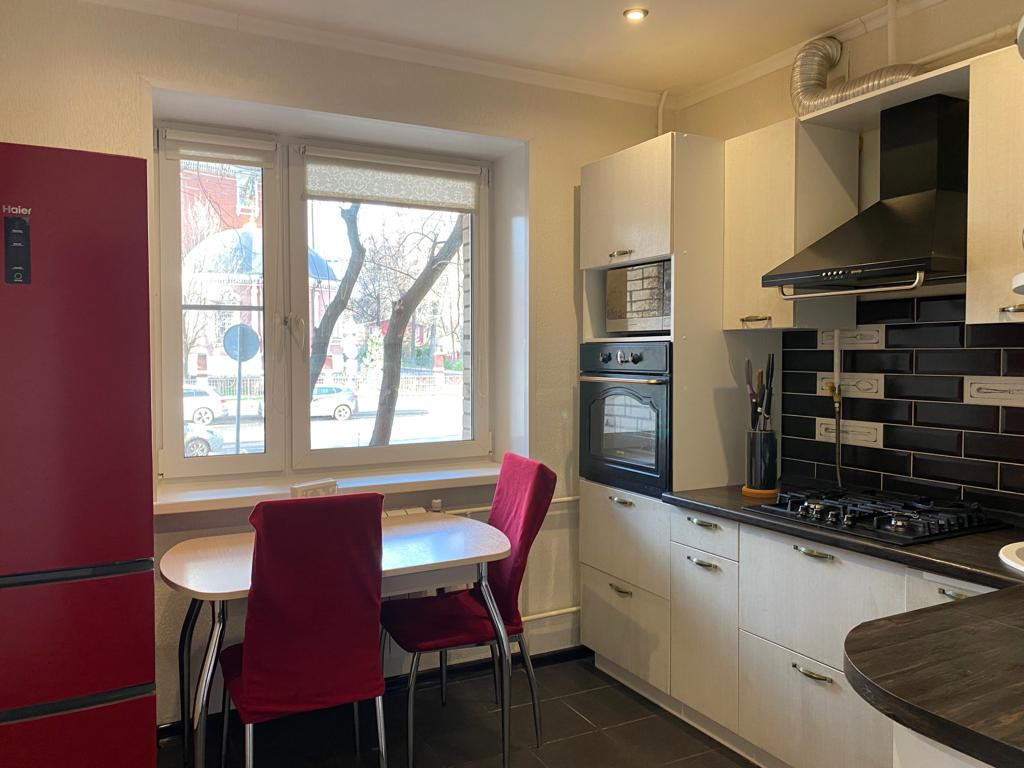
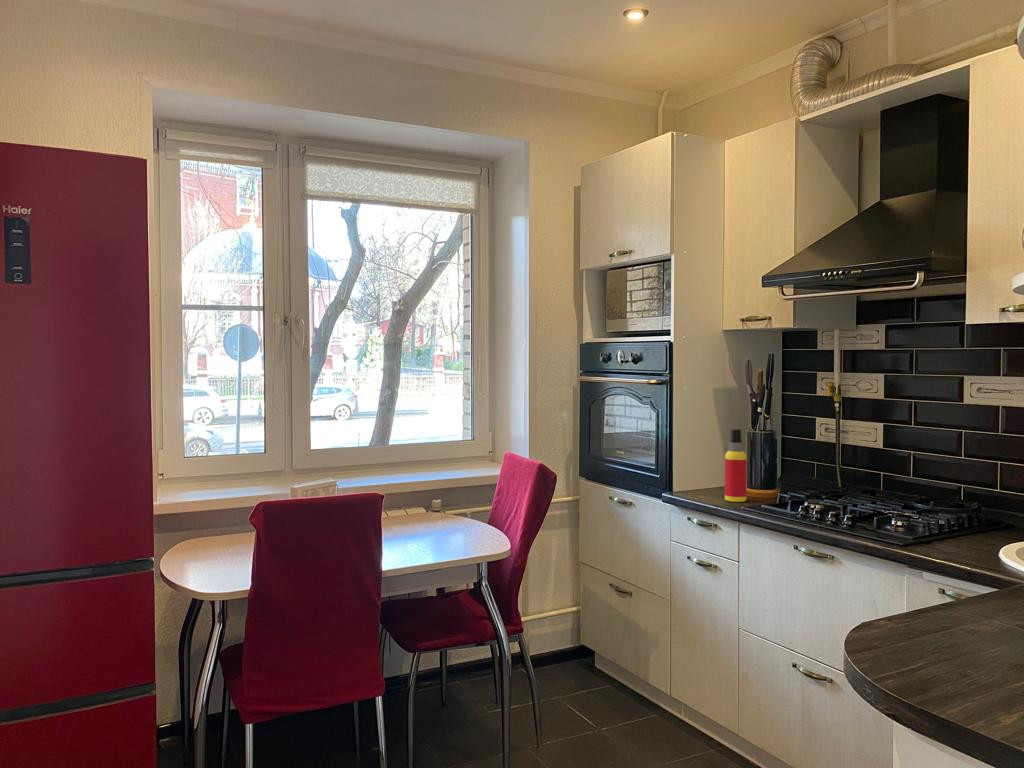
+ spray bottle [724,428,748,503]
